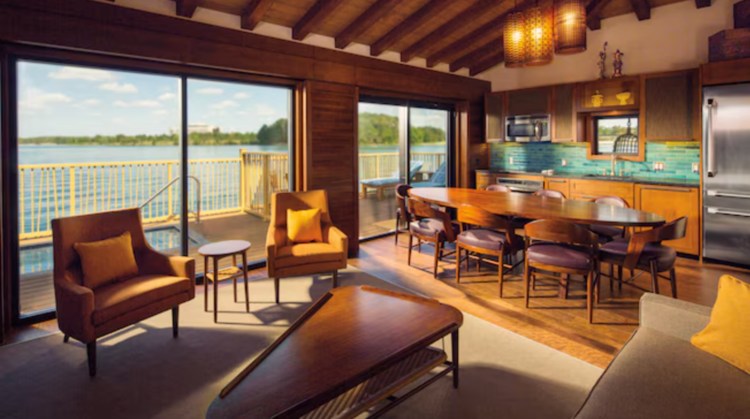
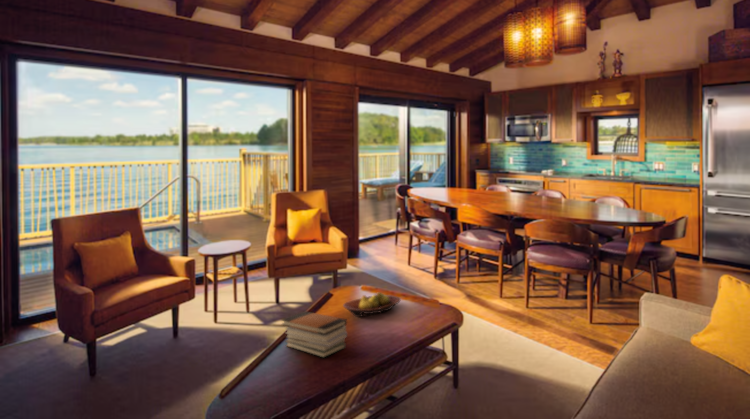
+ fruit bowl [342,291,402,318]
+ book stack [281,310,348,359]
